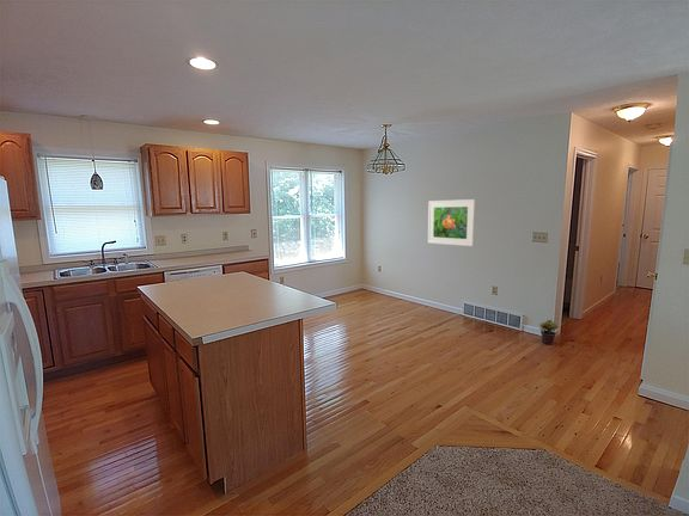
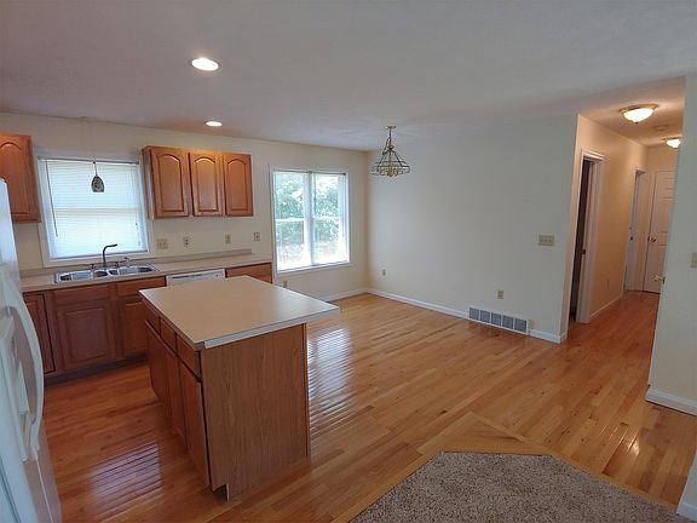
- potted plant [538,319,560,345]
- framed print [427,198,476,247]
